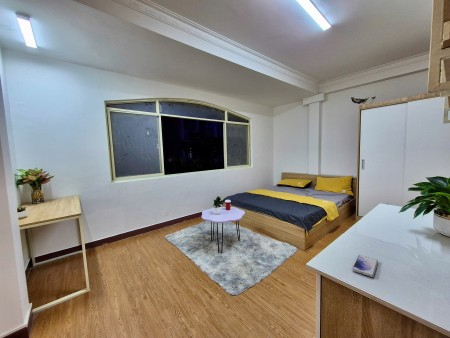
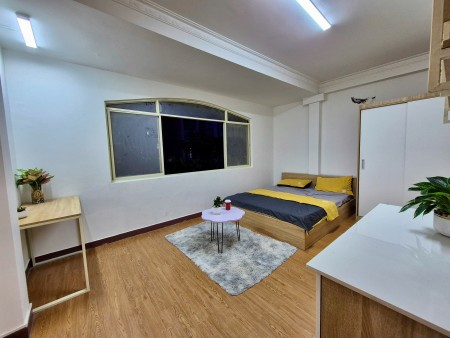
- smartphone [351,254,379,278]
